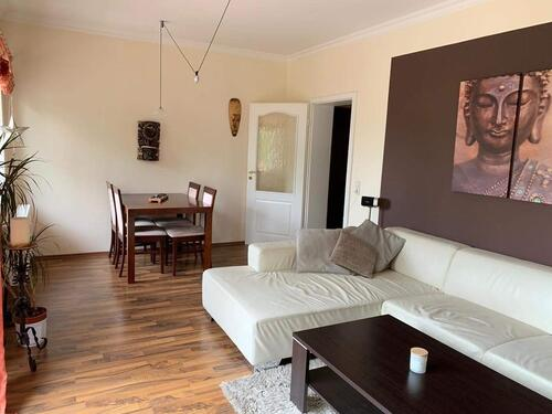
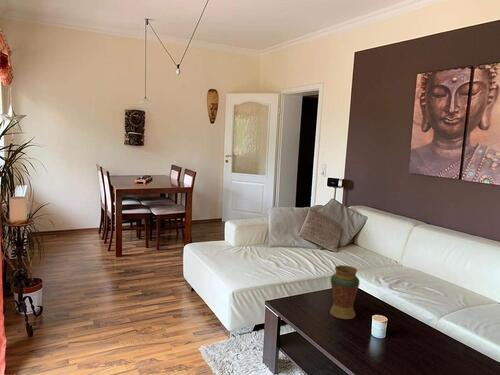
+ decorative vase [329,264,360,320]
